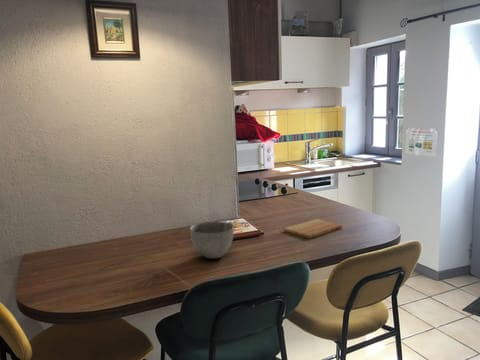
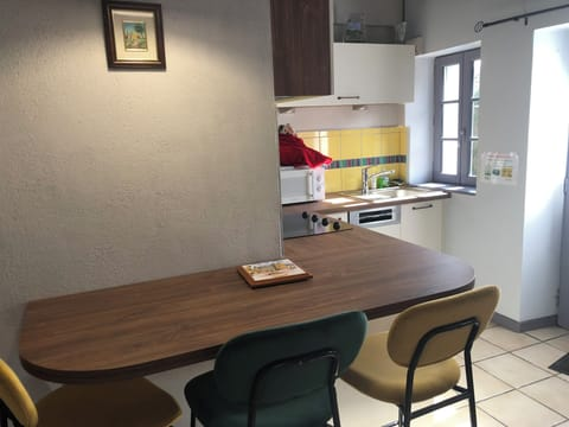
- bowl [189,220,235,260]
- cutting board [283,218,343,239]
